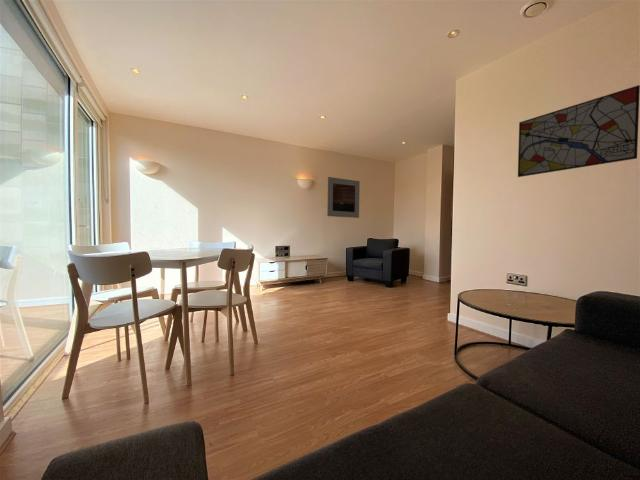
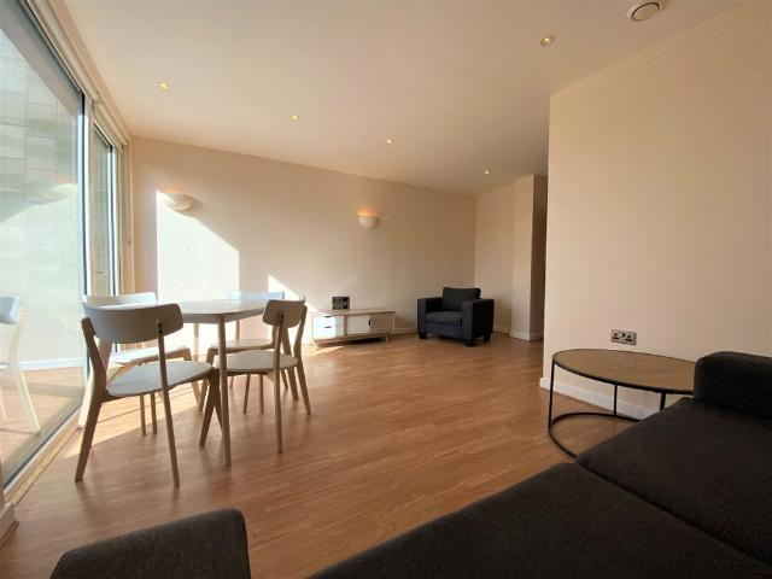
- wall art [517,84,640,178]
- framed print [326,176,361,219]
